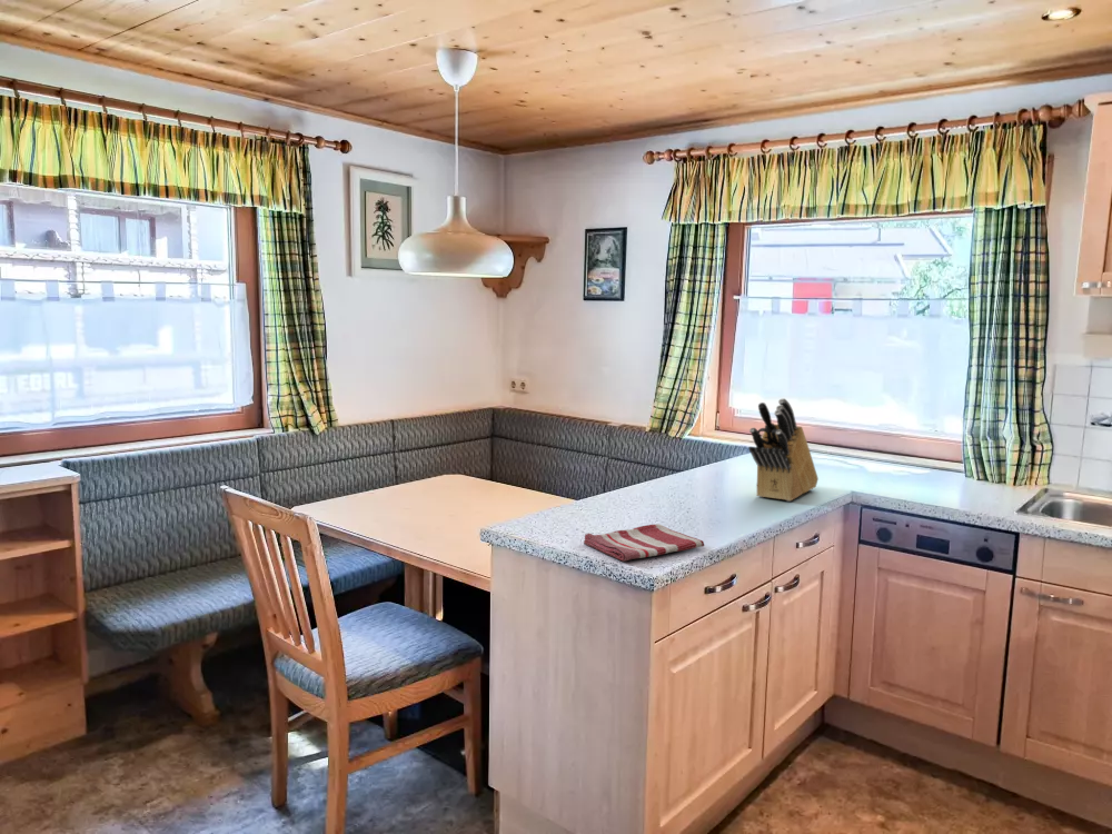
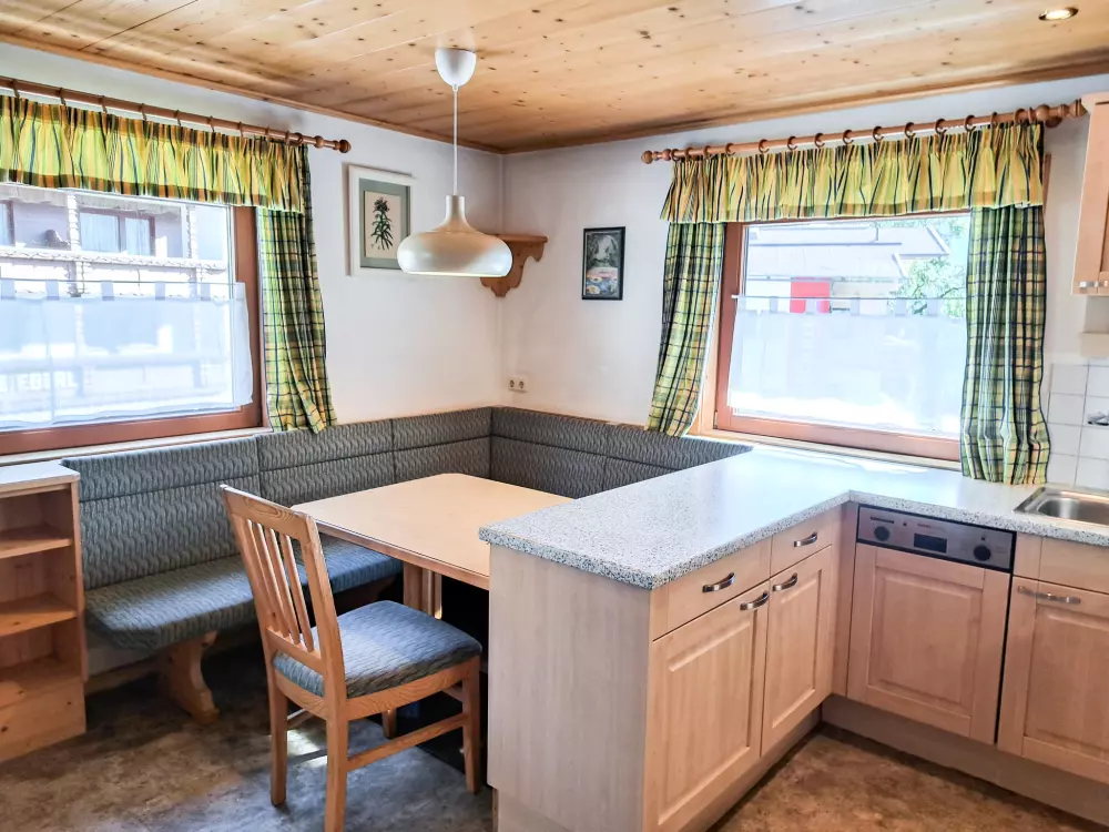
- dish towel [583,523,705,563]
- knife block [747,397,820,503]
